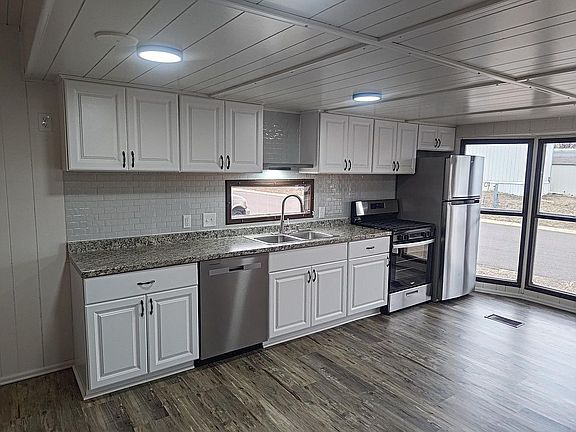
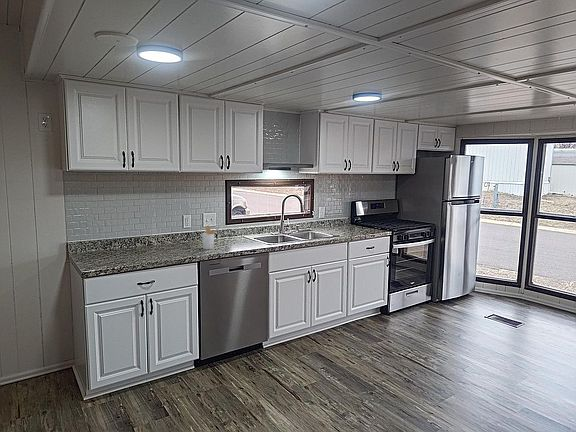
+ utensil holder [201,224,221,250]
